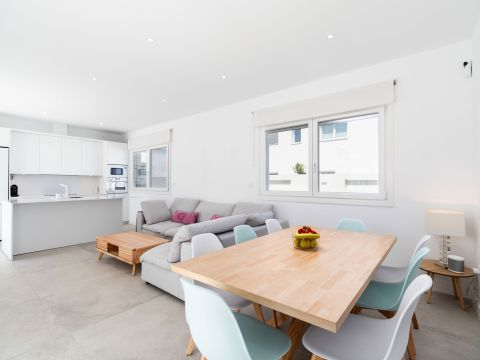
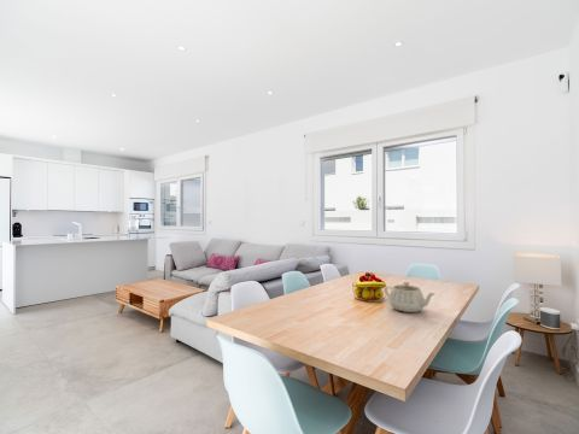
+ teapot [382,281,437,313]
